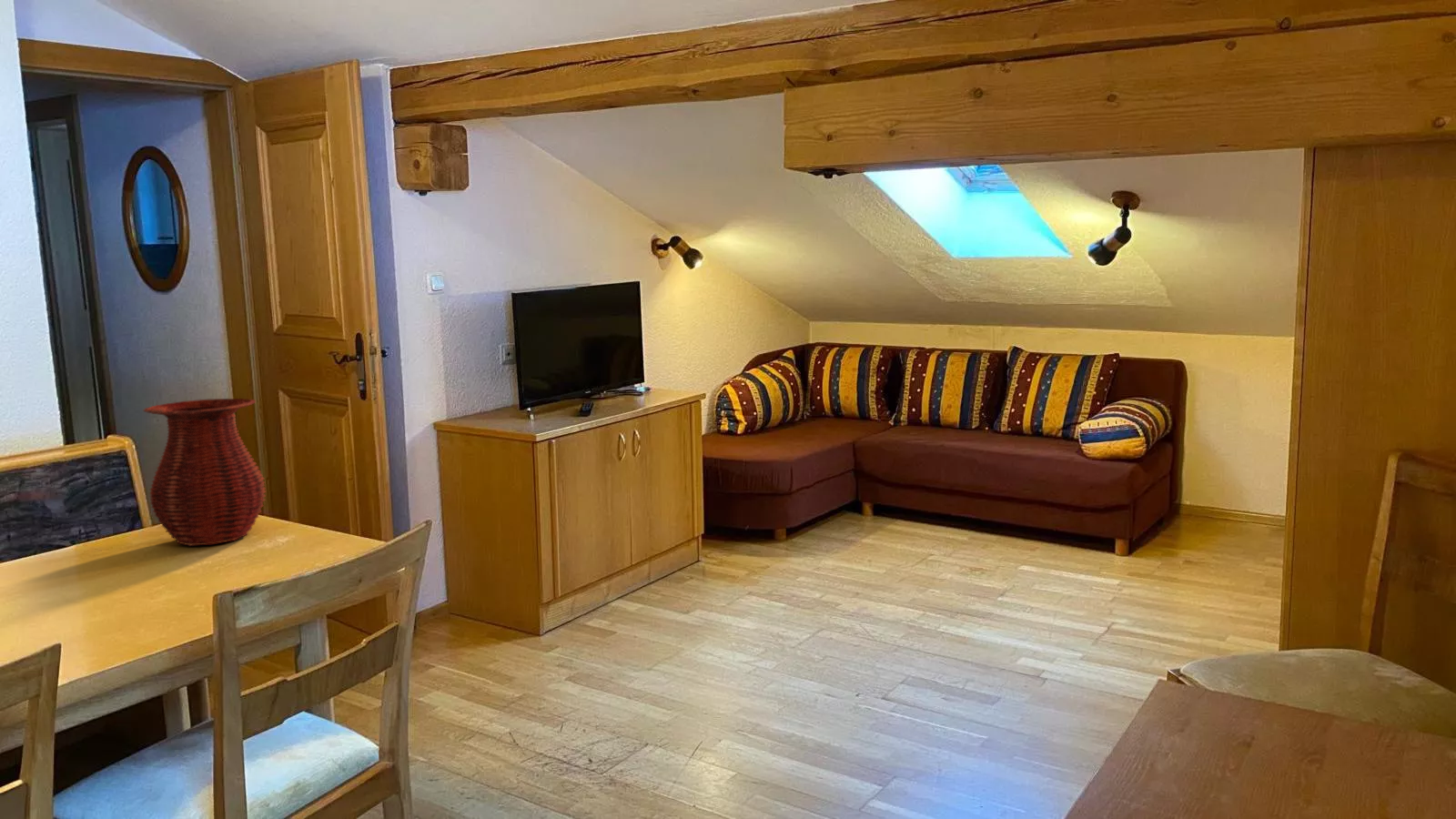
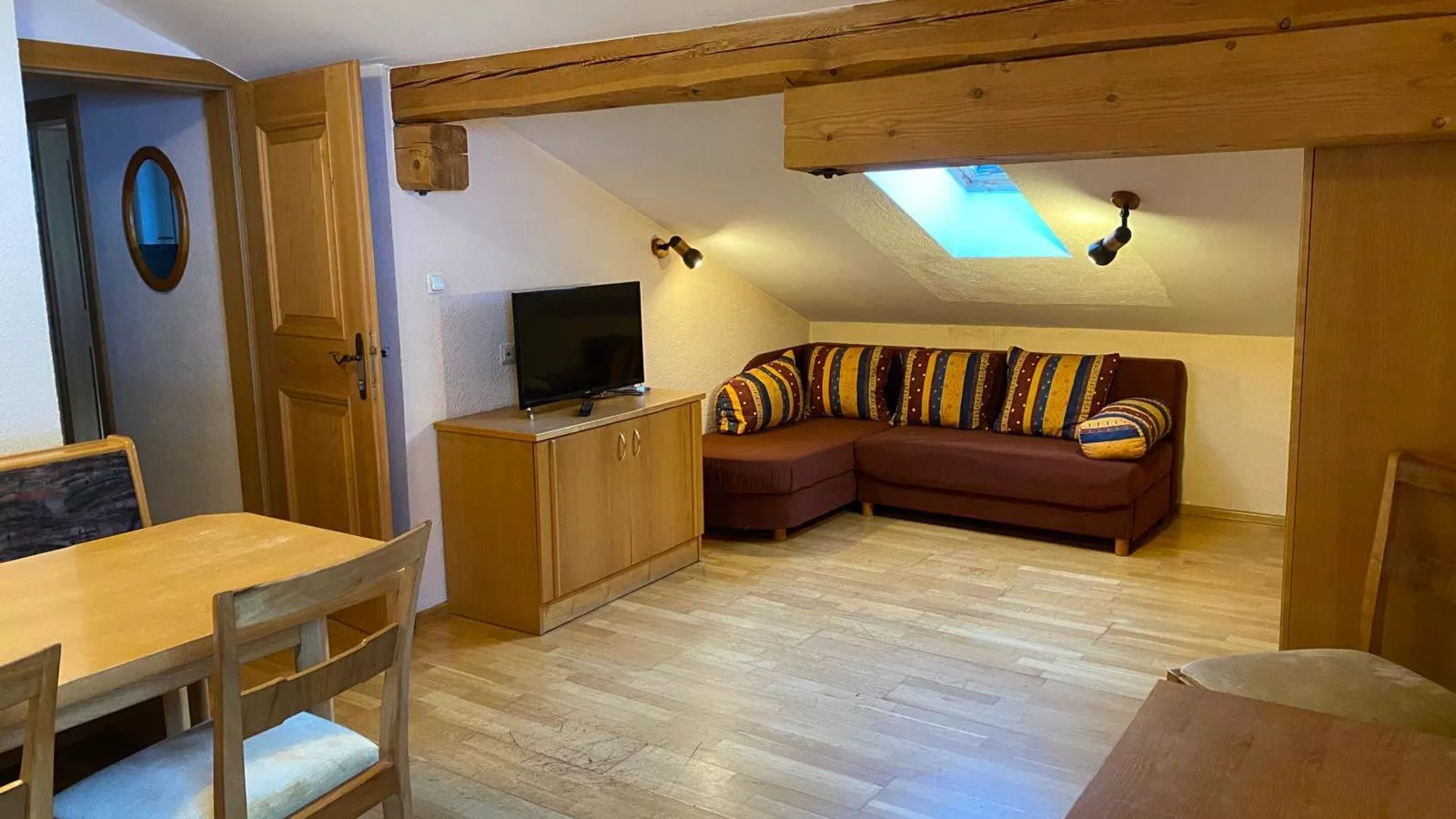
- vase [142,398,267,547]
